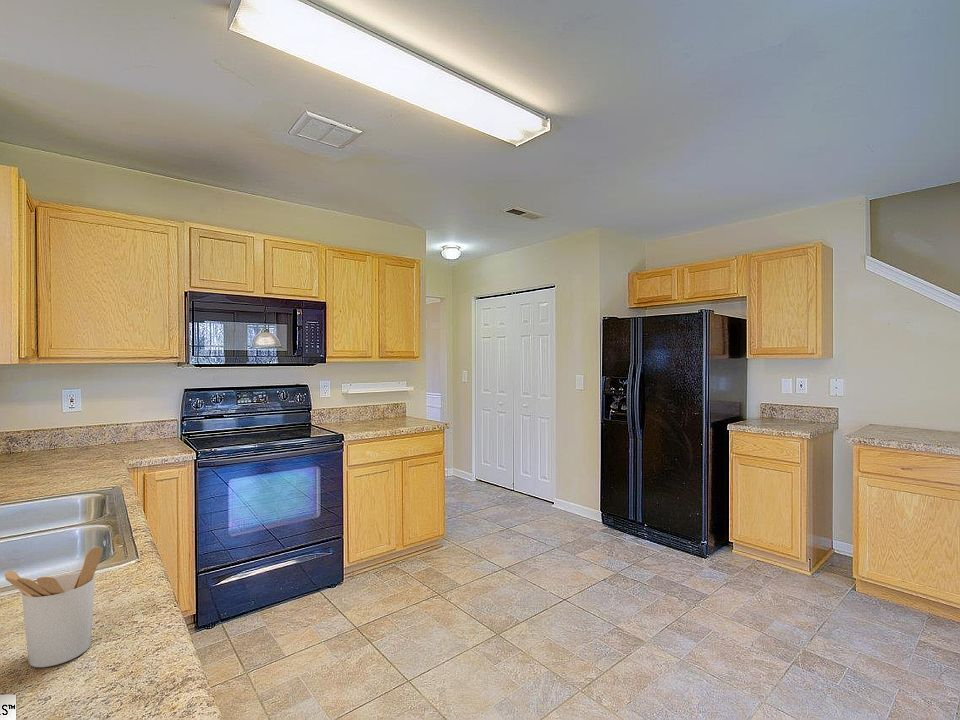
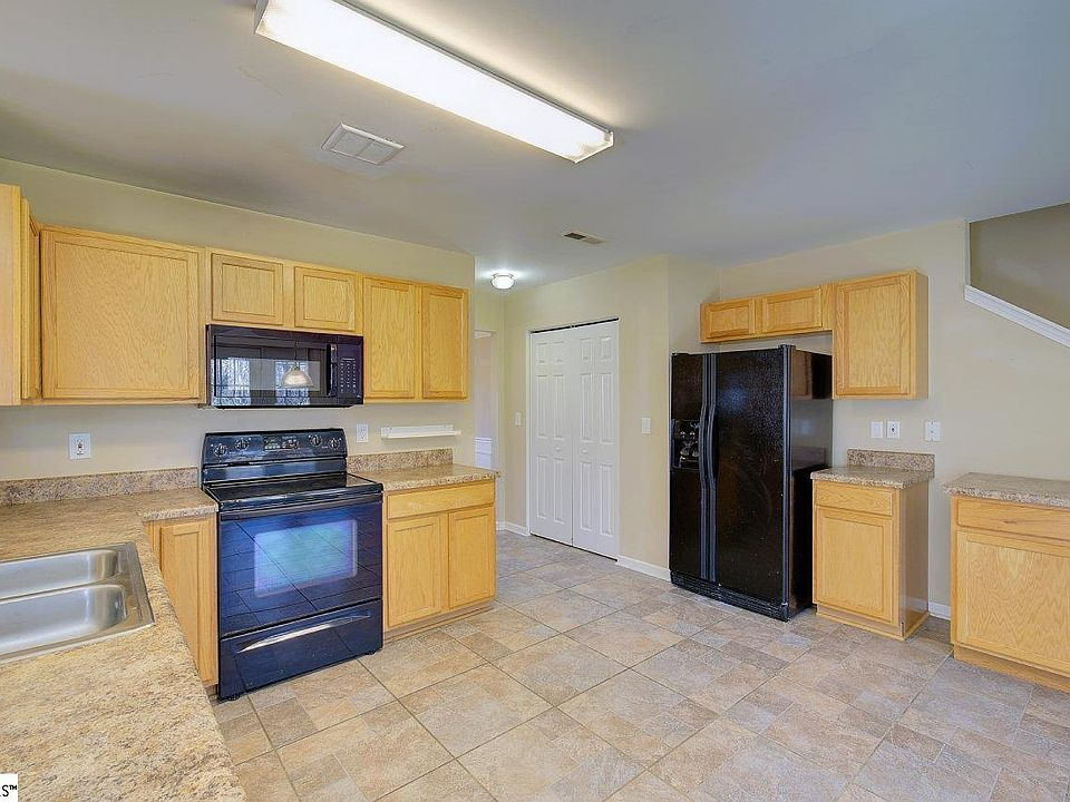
- utensil holder [3,546,104,668]
